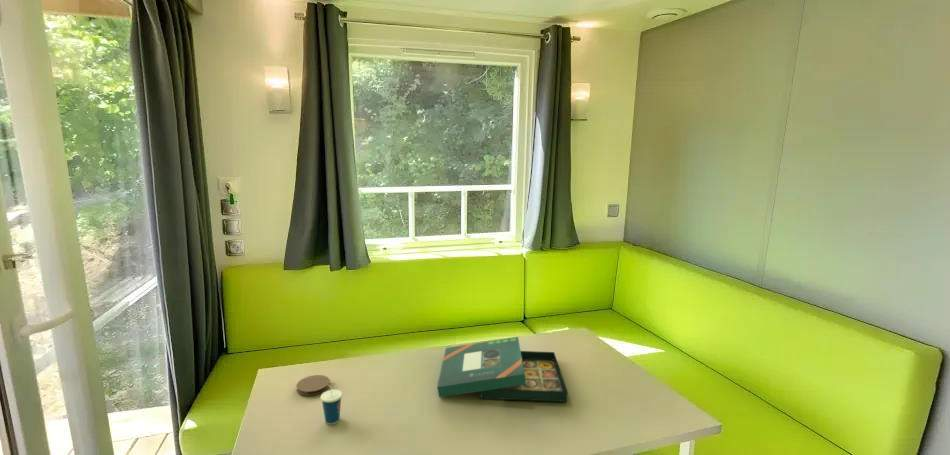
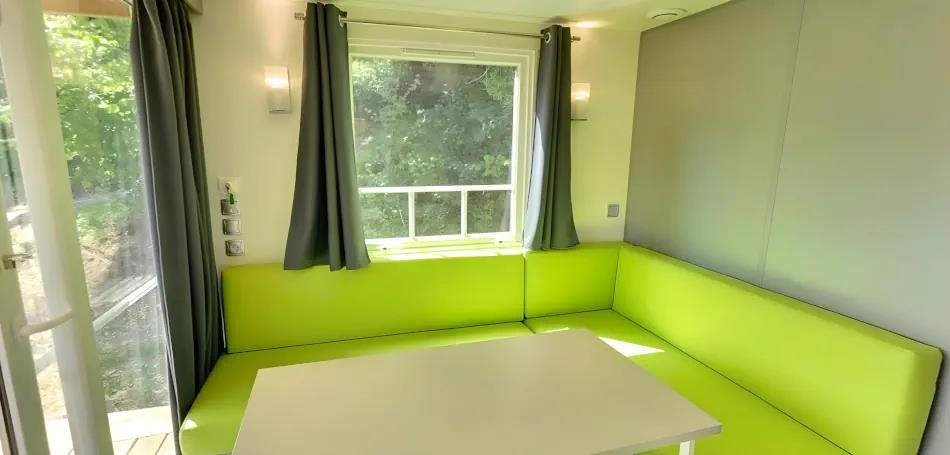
- cup [320,385,343,425]
- board game [436,336,569,403]
- coaster [295,374,331,397]
